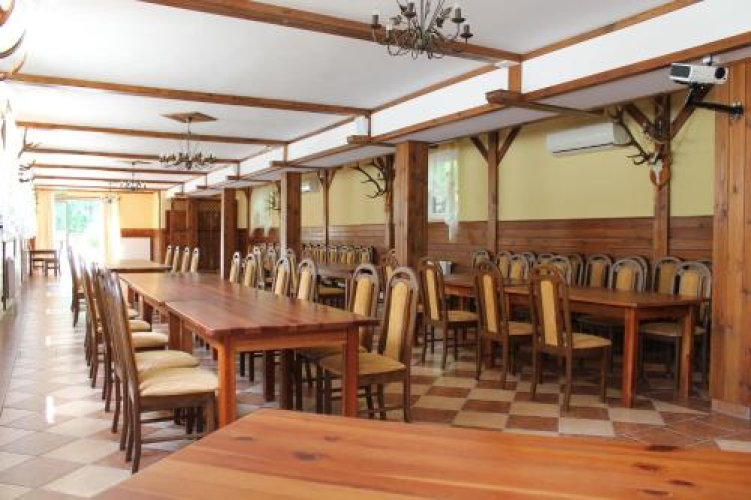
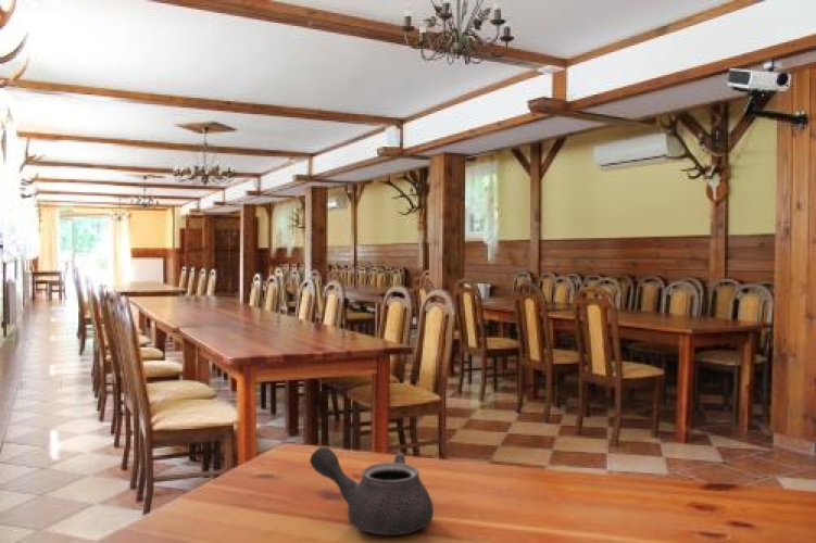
+ teapot [309,445,435,535]
